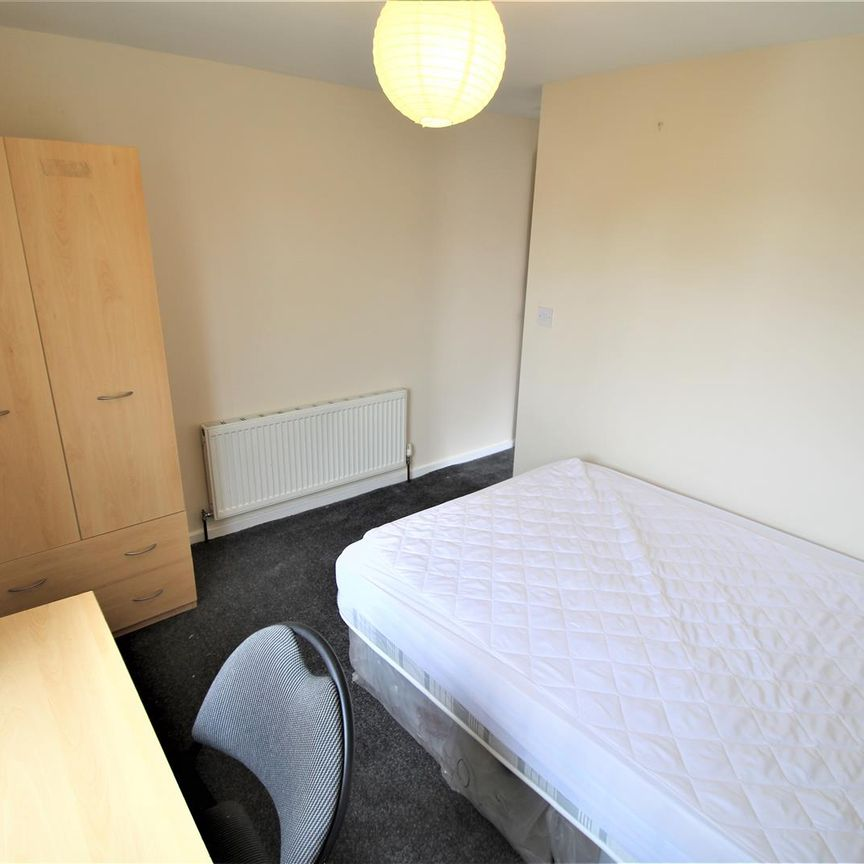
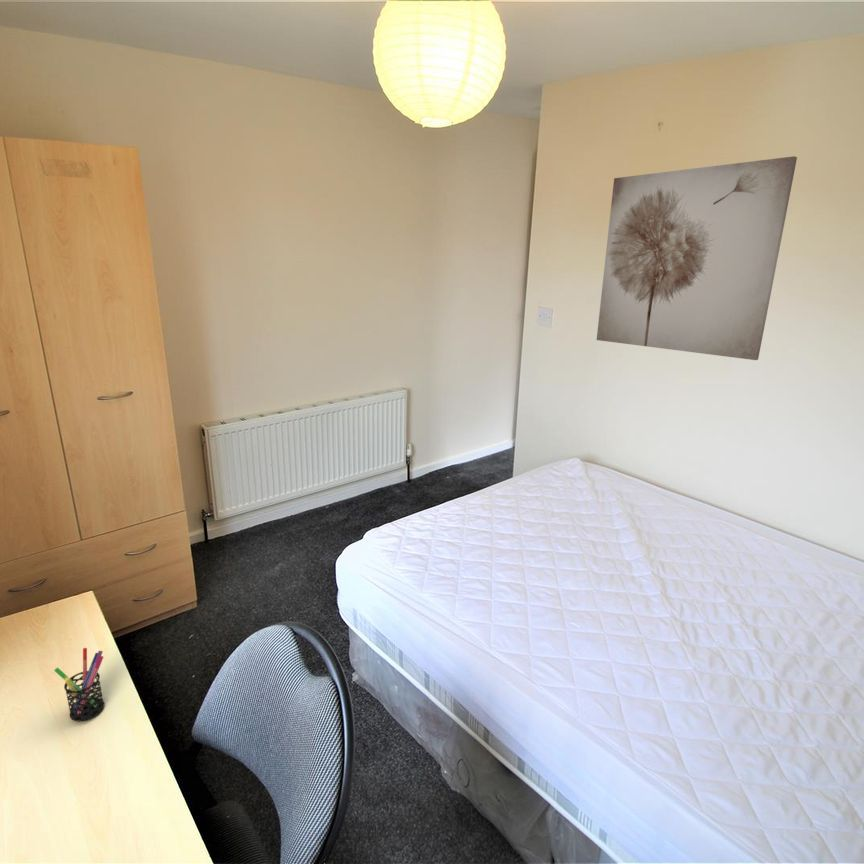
+ pen holder [53,647,105,723]
+ wall art [596,155,798,361]
